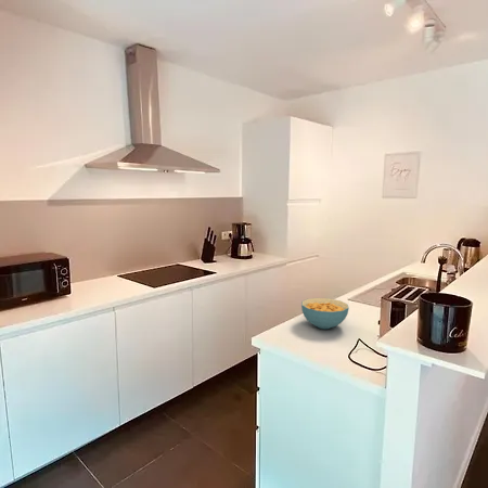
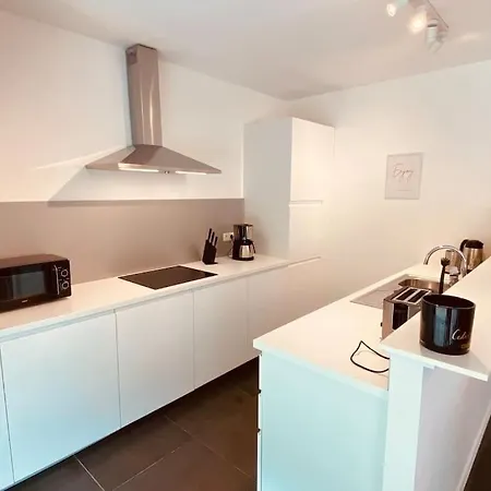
- cereal bowl [300,297,350,330]
